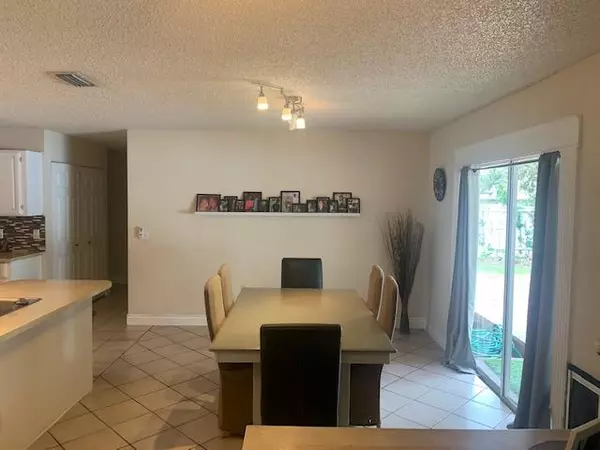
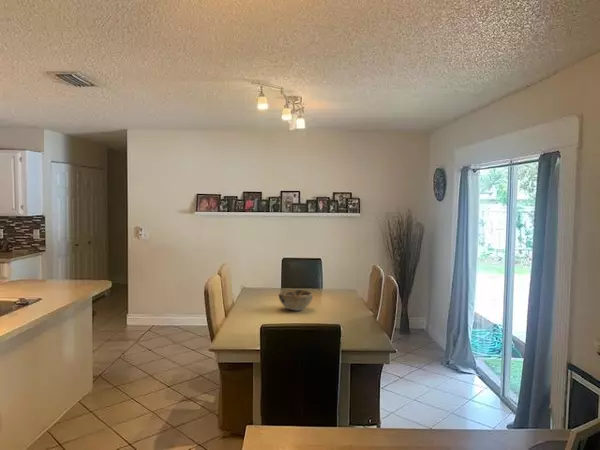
+ decorative bowl [278,289,314,312]
